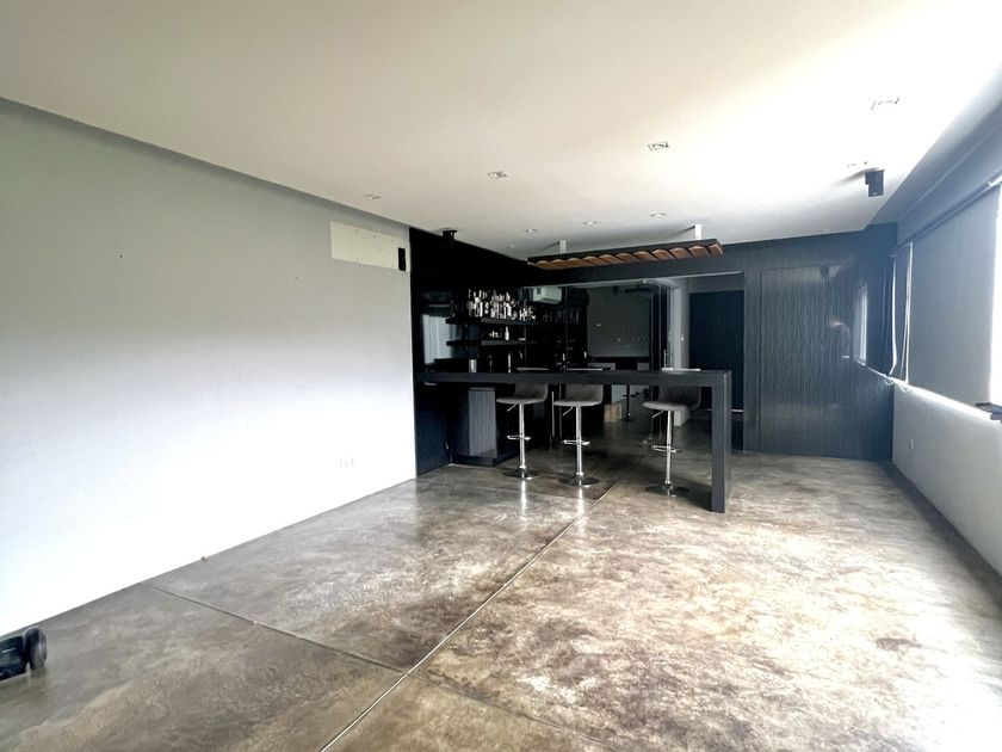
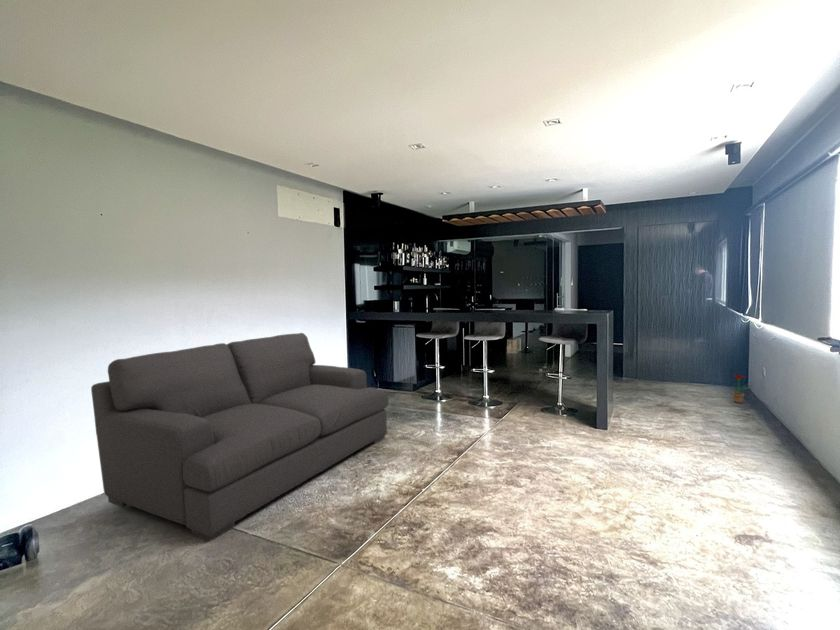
+ decorative plant [730,374,754,404]
+ sofa [90,332,389,542]
